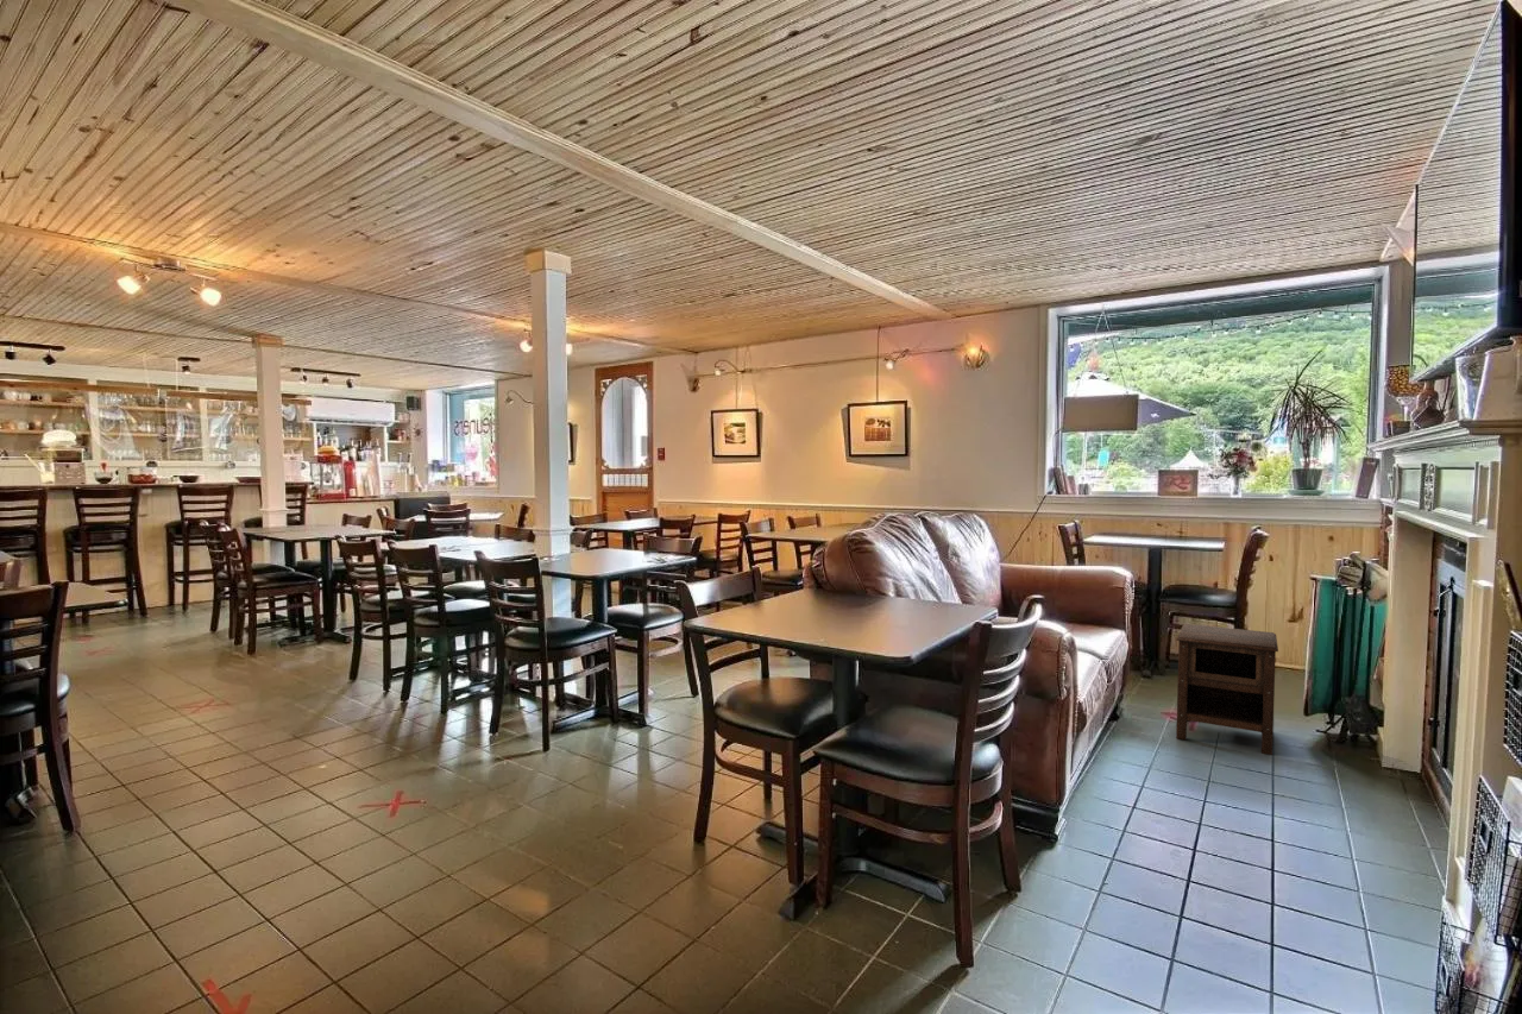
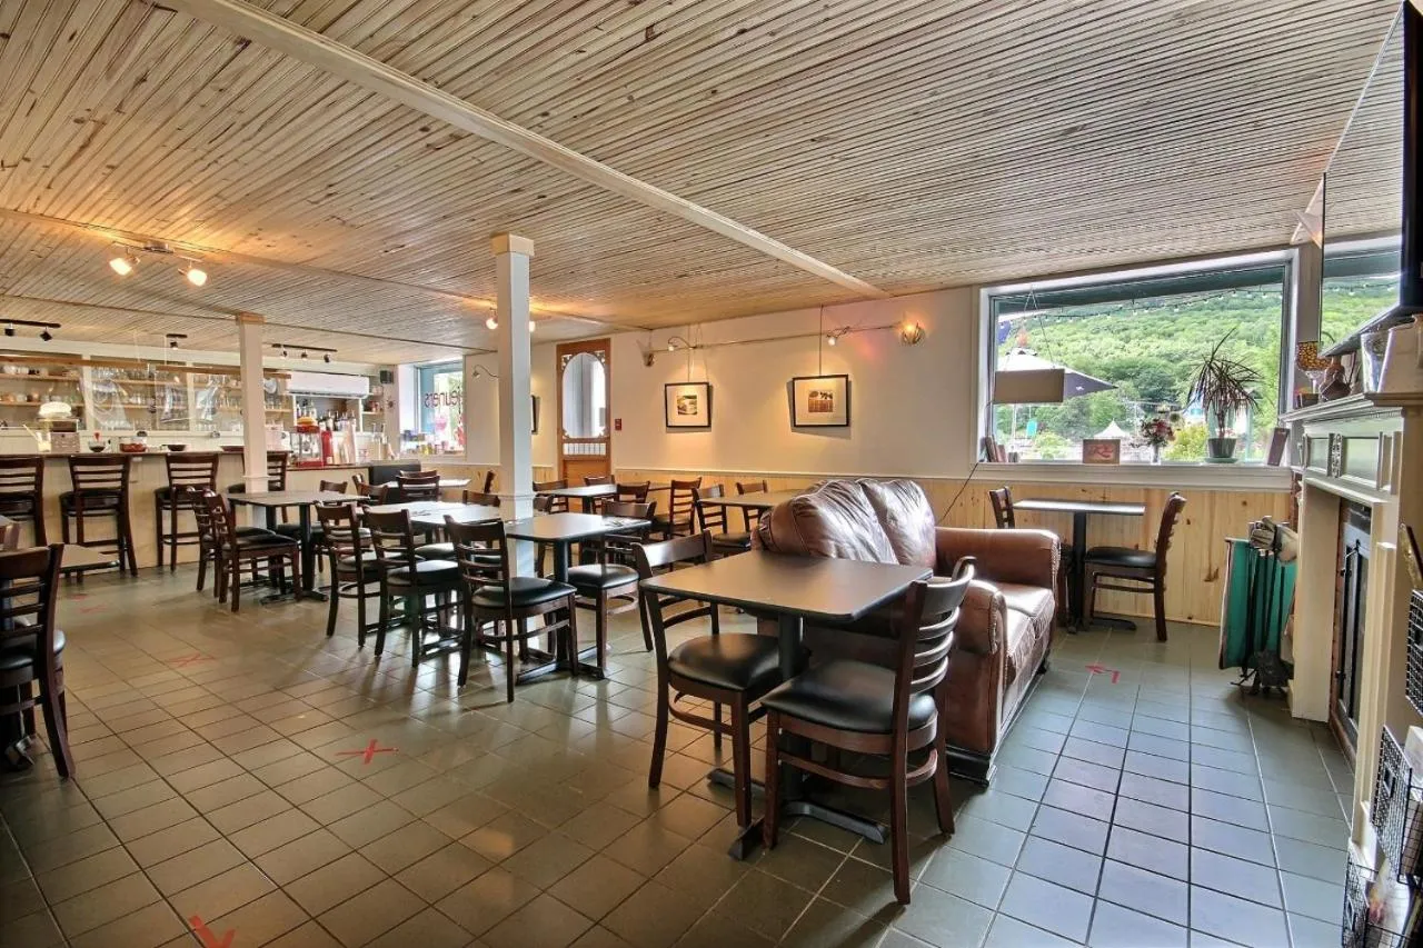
- nightstand [1175,623,1279,756]
